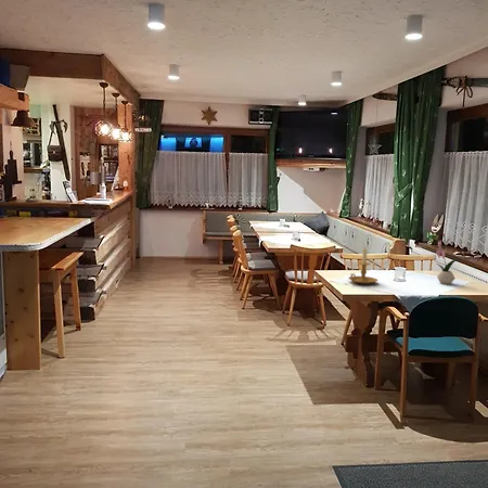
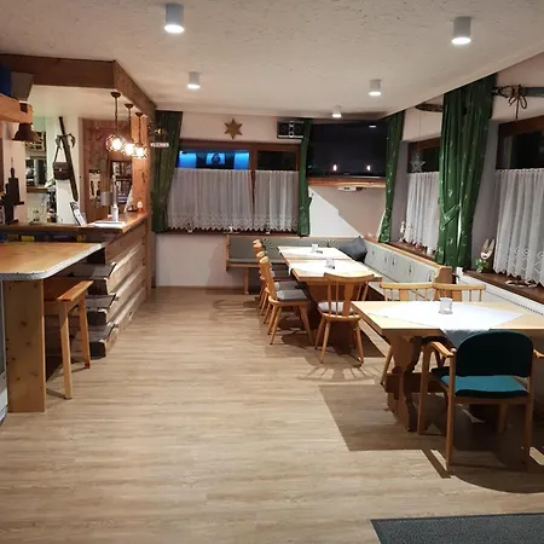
- flower arrangement [435,233,458,285]
- candle holder [347,246,380,285]
